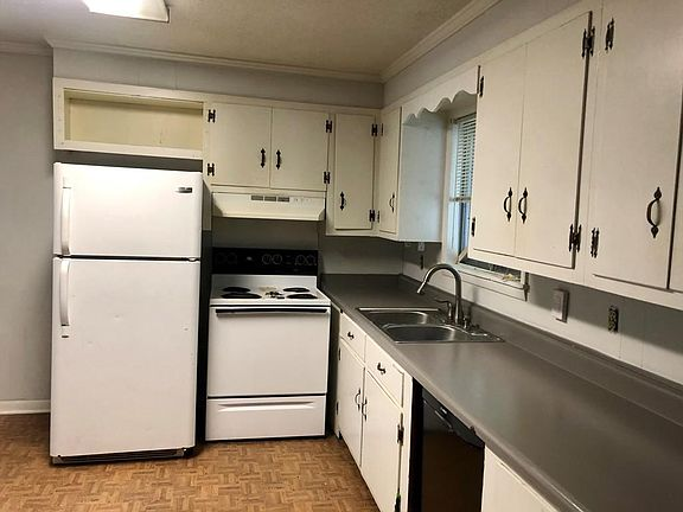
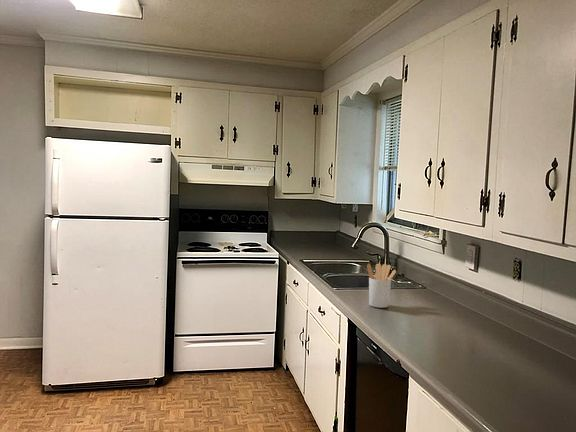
+ utensil holder [366,263,397,309]
